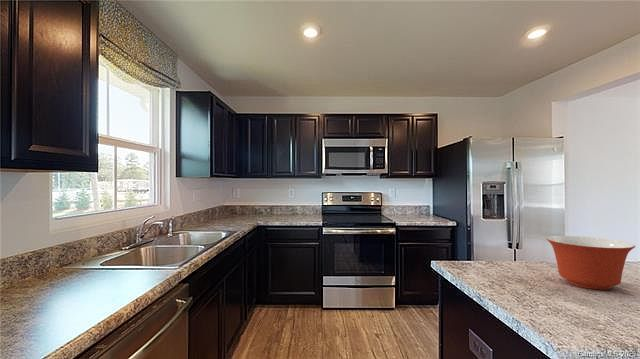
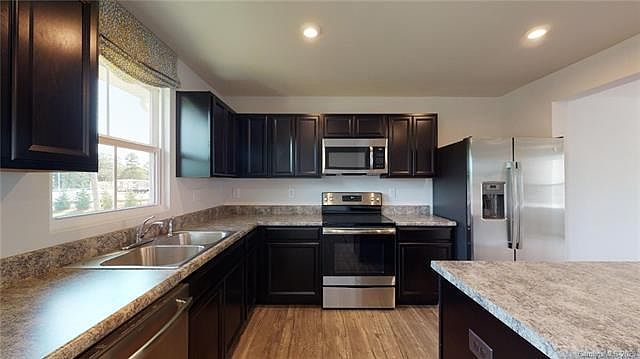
- mixing bowl [545,235,636,291]
